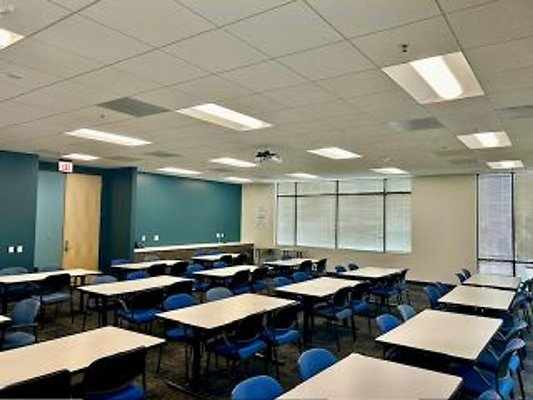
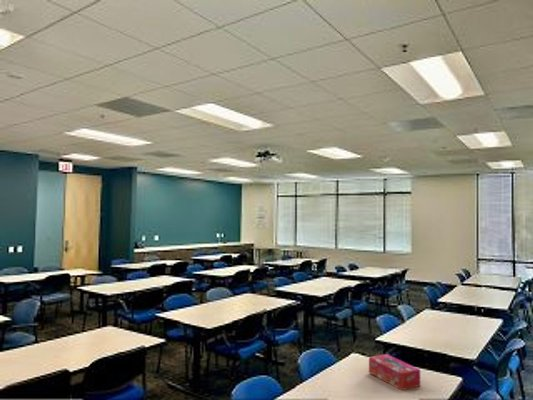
+ tissue box [368,353,421,391]
